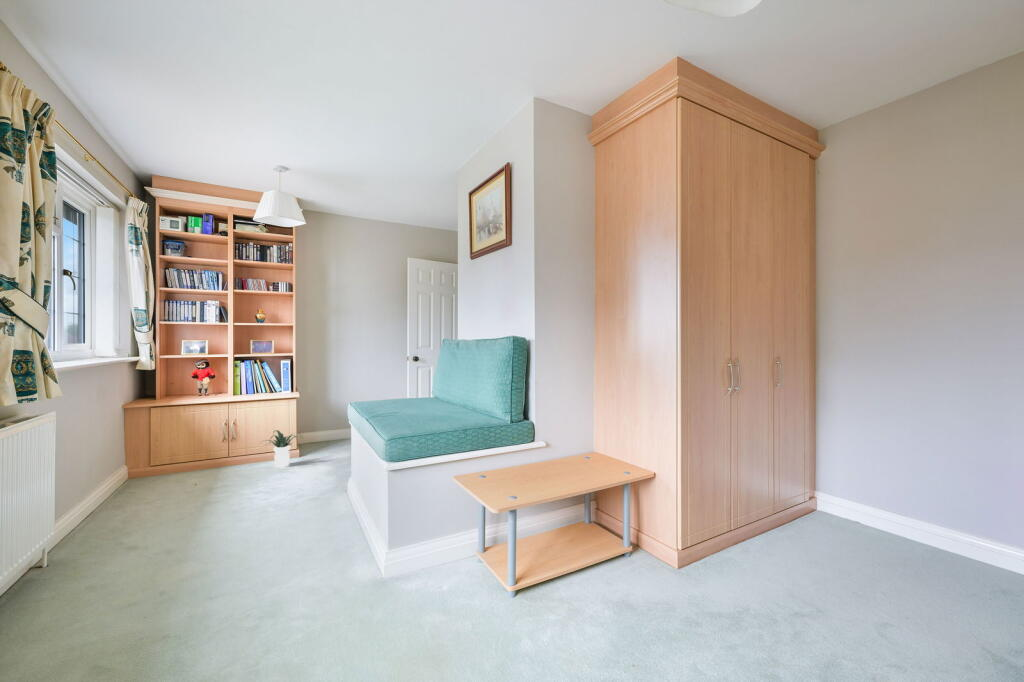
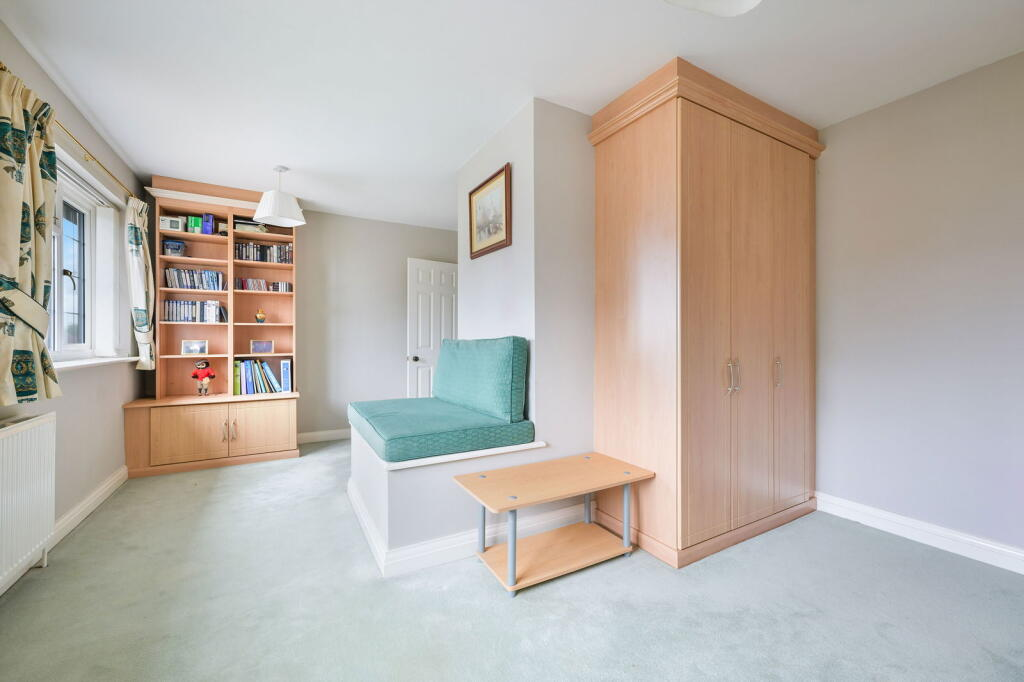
- potted plant [261,429,305,469]
